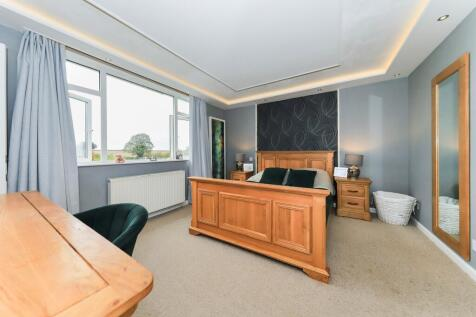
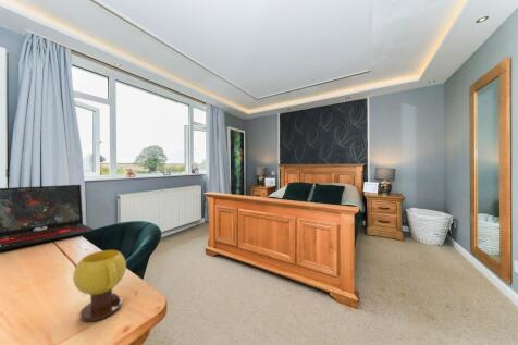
+ mug [72,249,127,322]
+ laptop [0,184,96,251]
